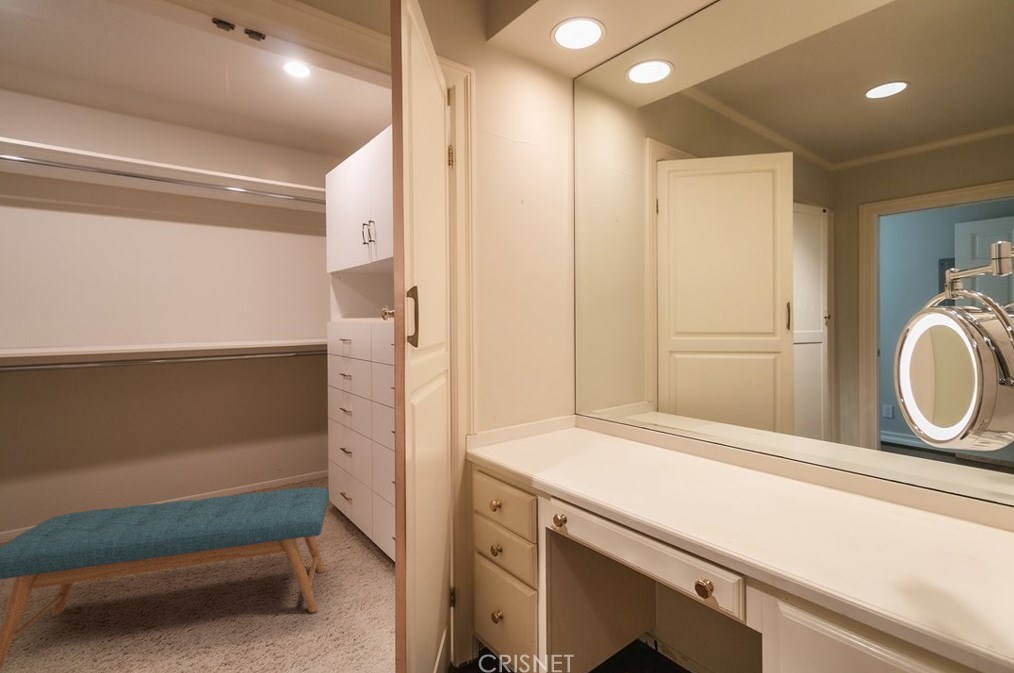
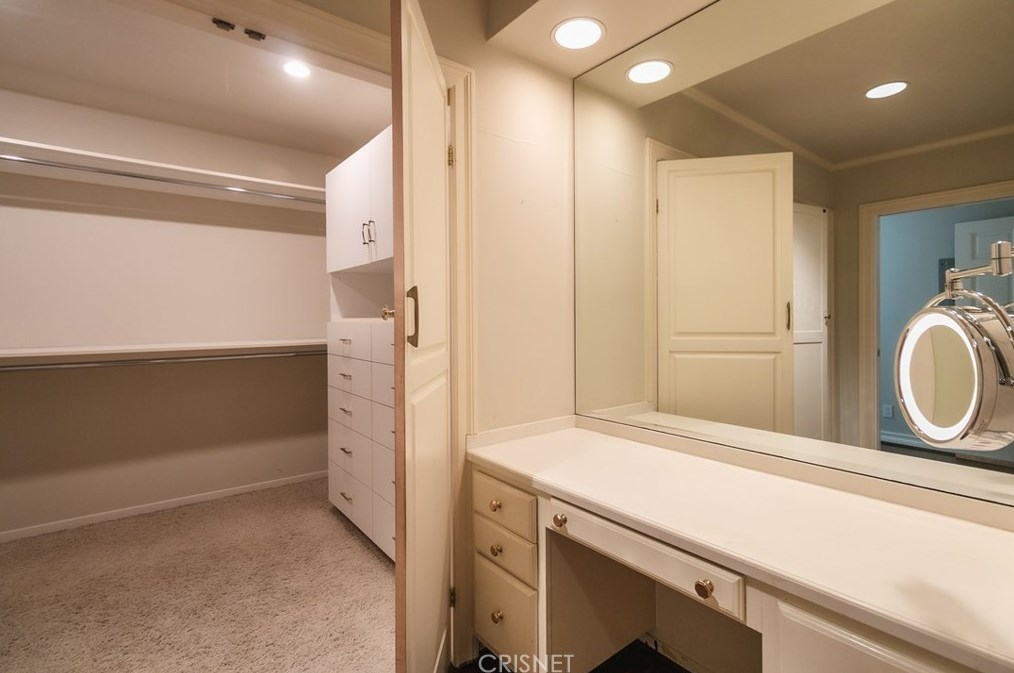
- bench [0,486,330,670]
